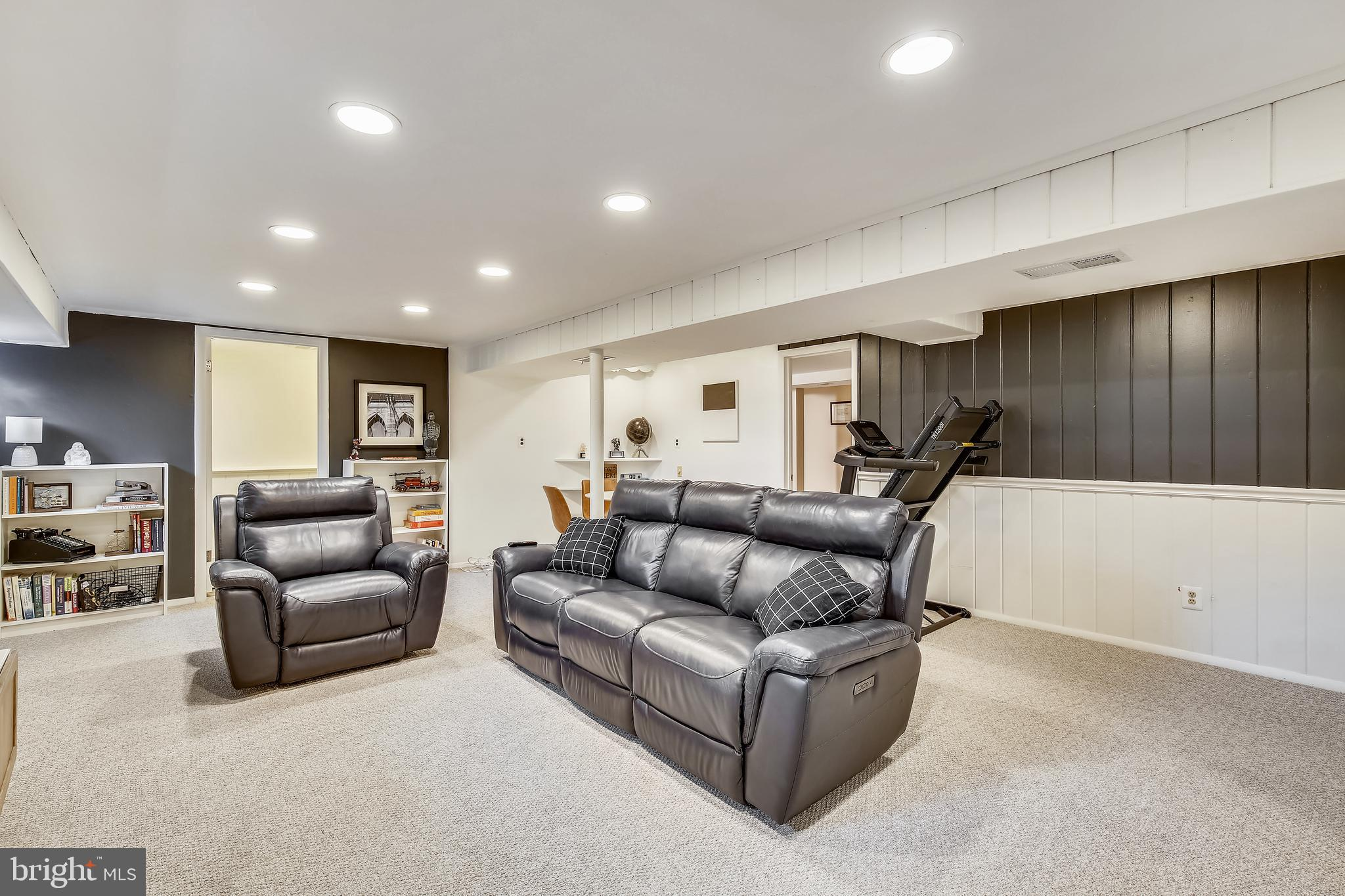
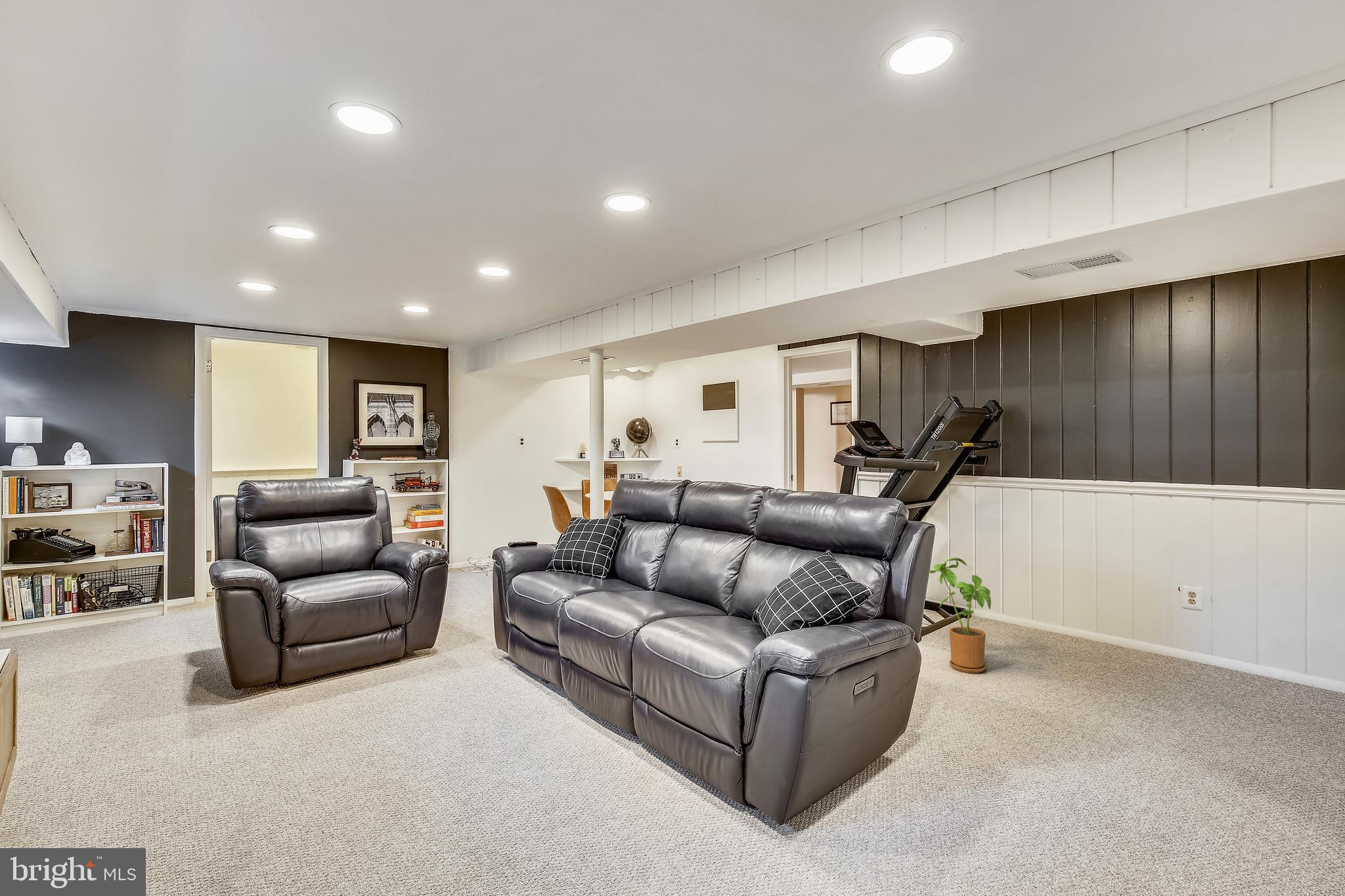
+ house plant [929,557,992,673]
